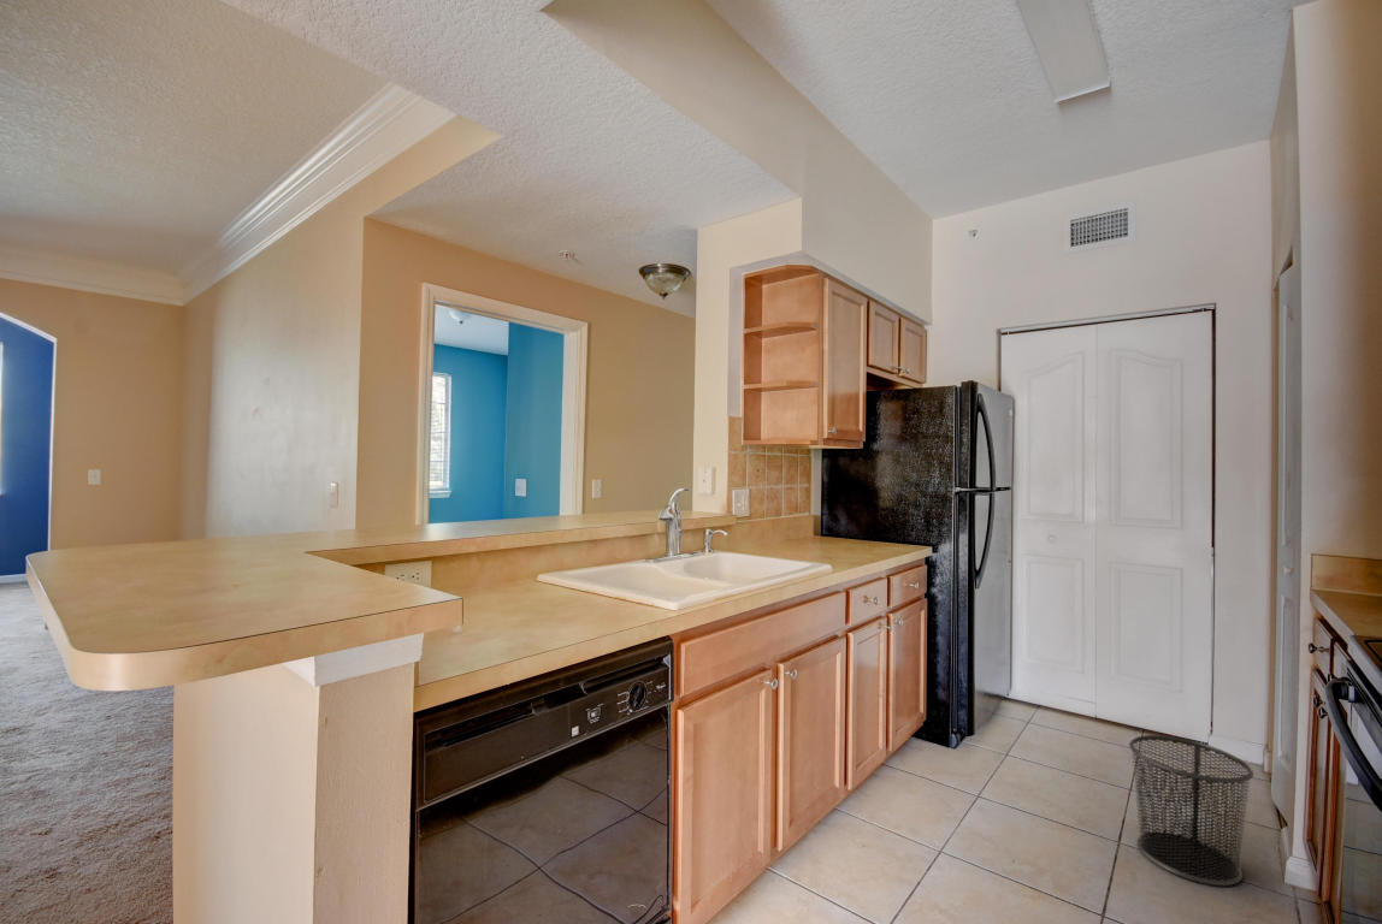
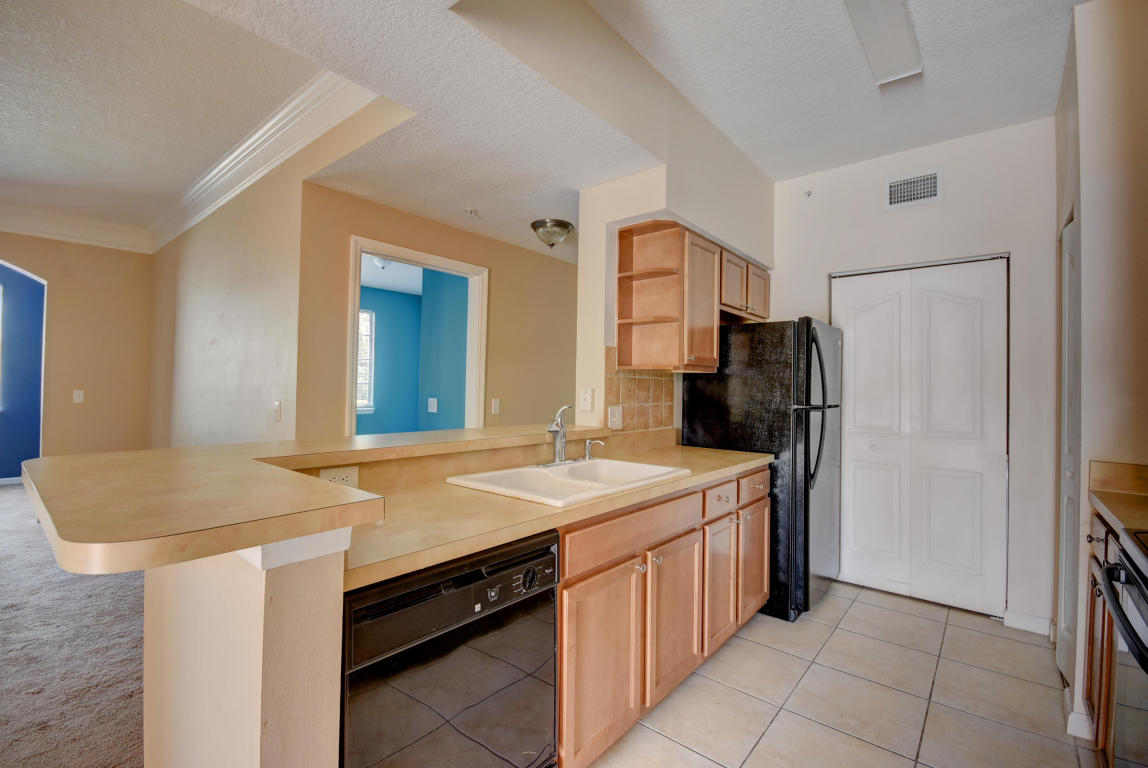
- trash can [1128,734,1254,887]
